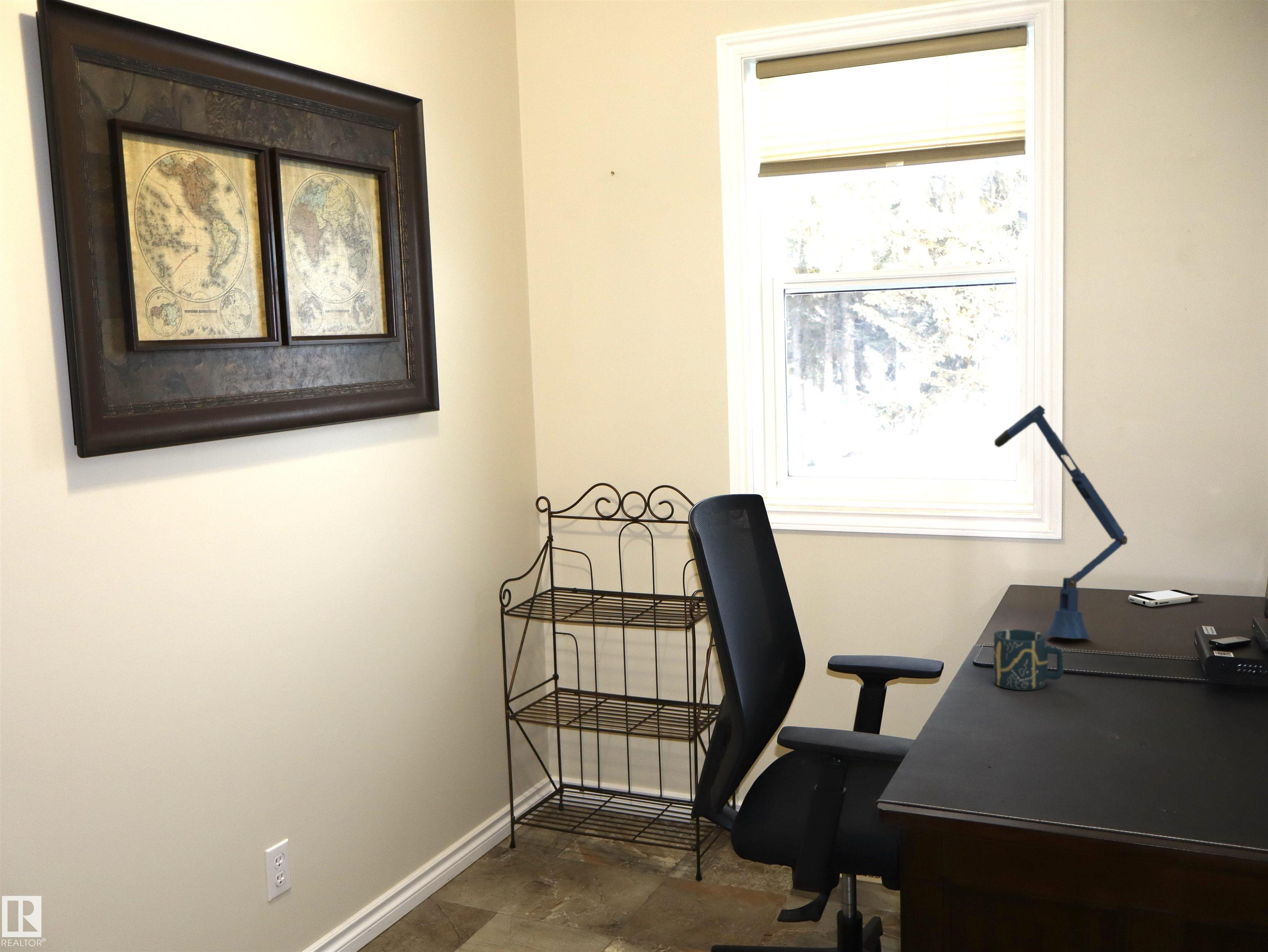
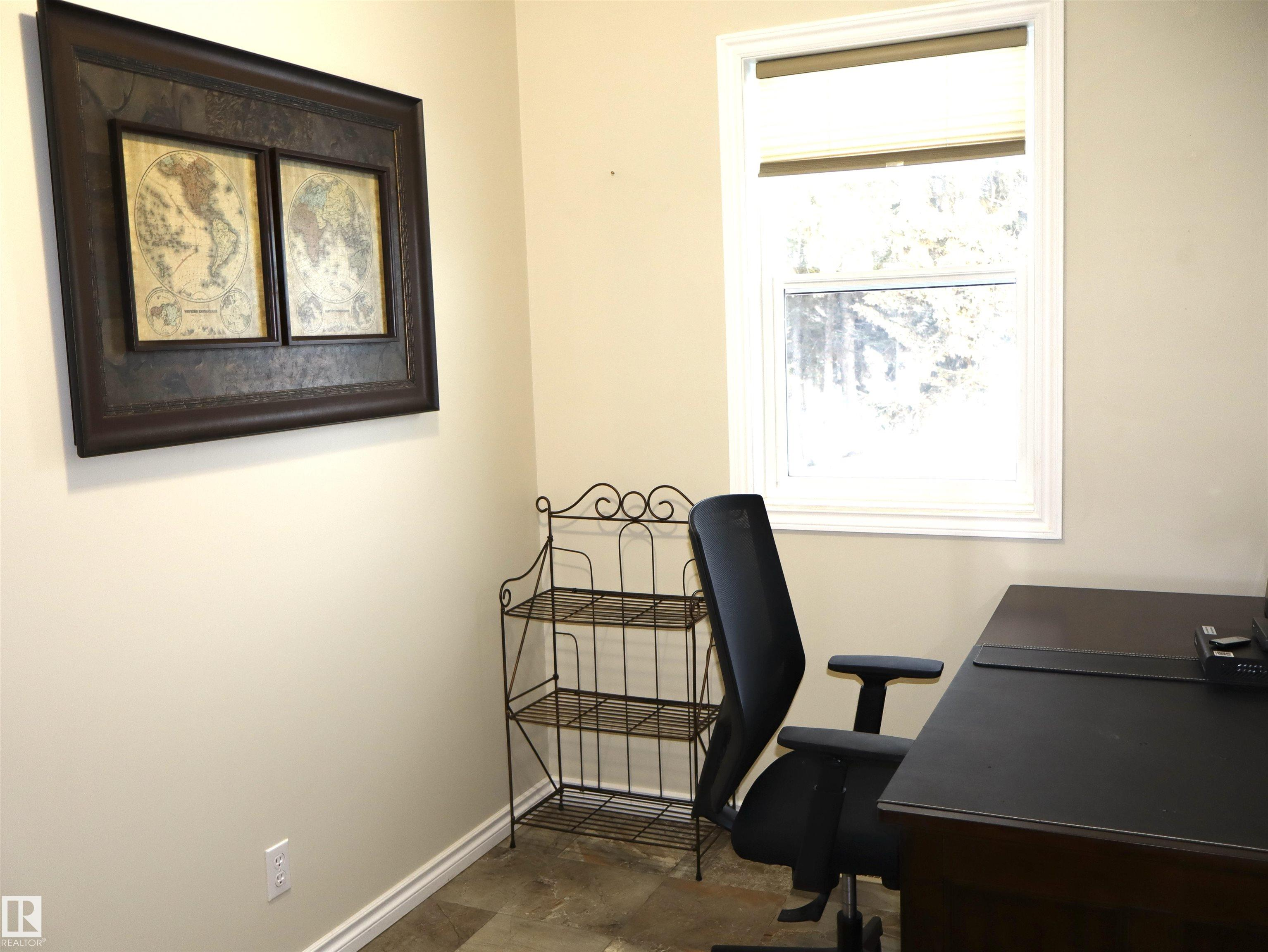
- smartphone [1128,589,1199,607]
- cup [993,629,1064,691]
- desk lamp [994,404,1128,639]
